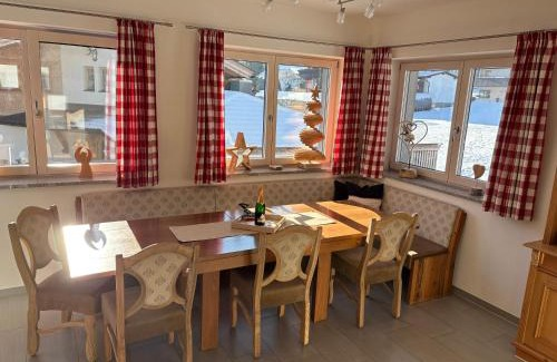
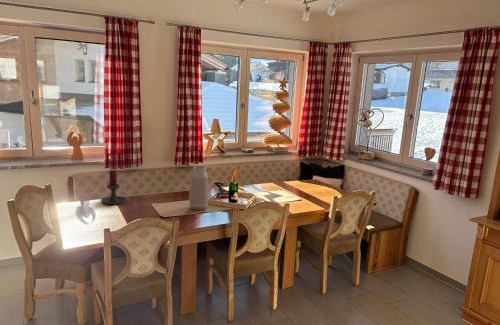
+ candle holder [100,169,131,206]
+ vase [188,165,209,211]
